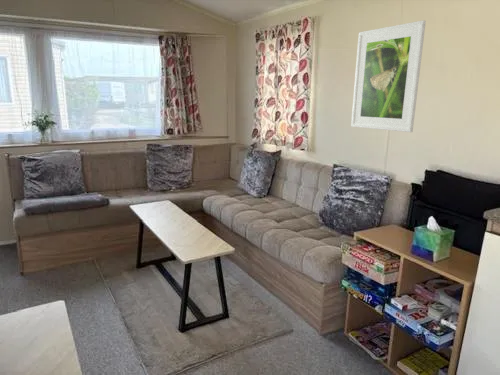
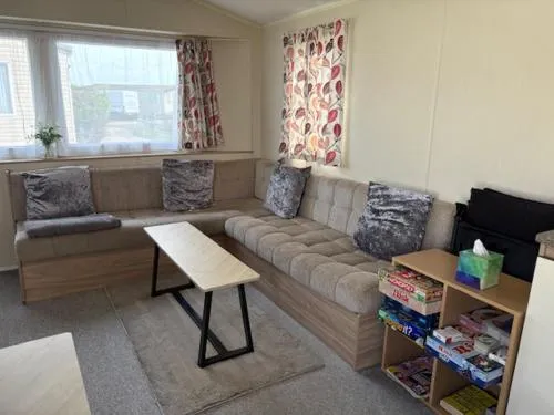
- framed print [350,19,427,133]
